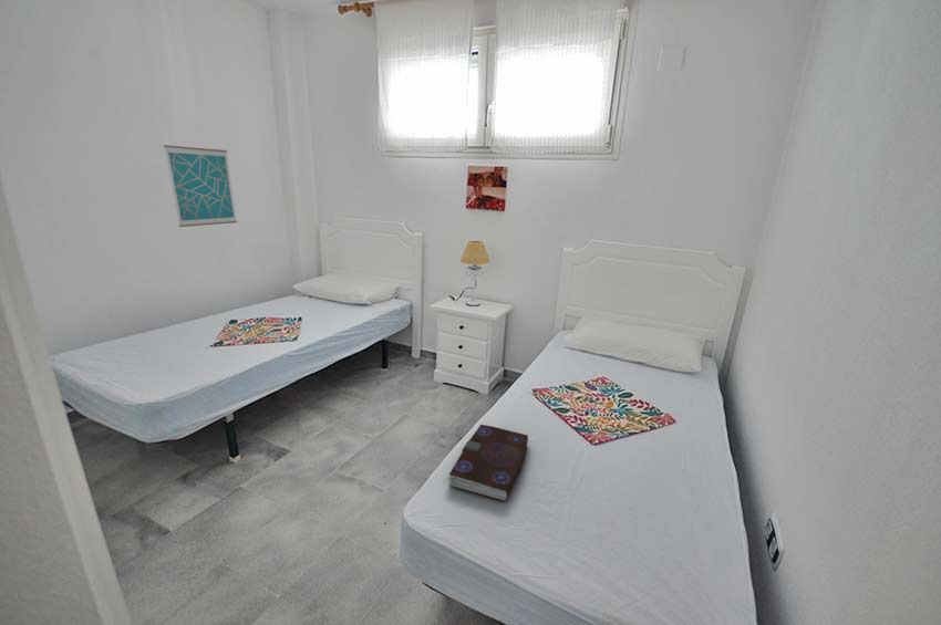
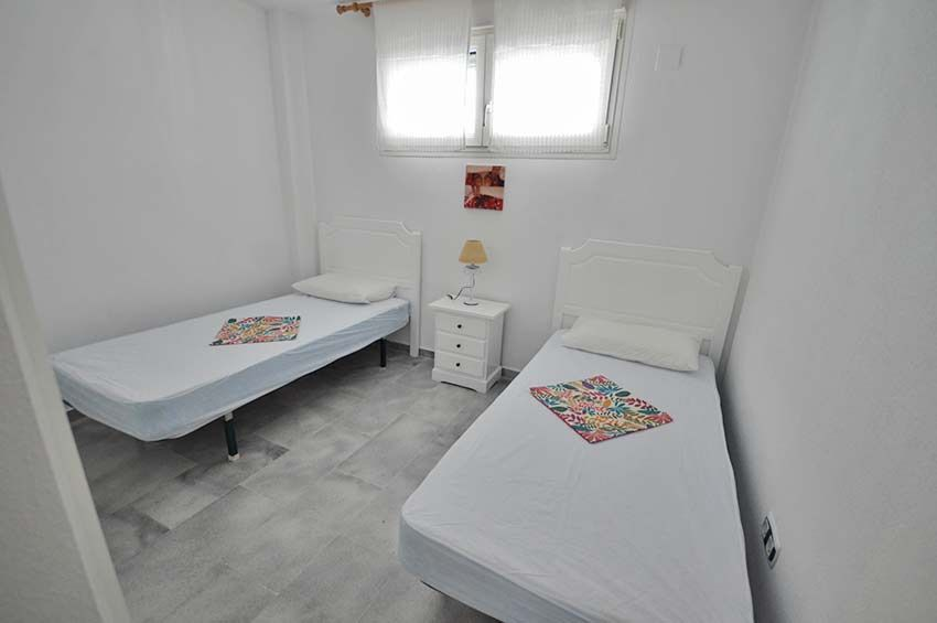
- wall art [163,144,238,228]
- book [447,424,529,502]
